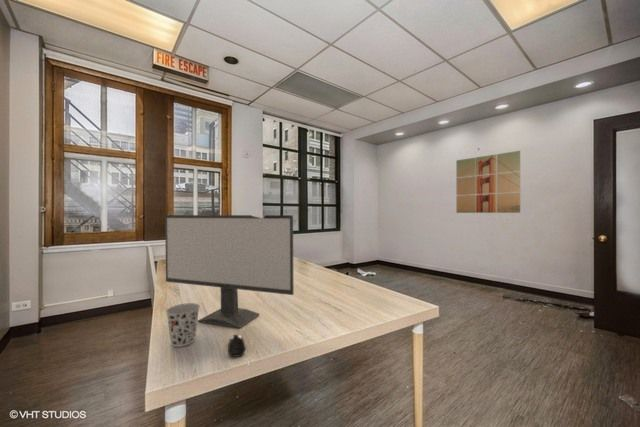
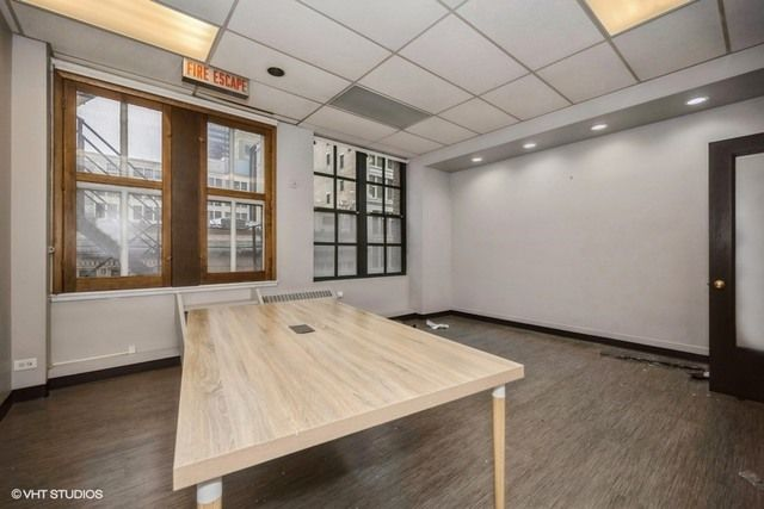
- computer mouse [227,333,246,358]
- computer monitor [164,214,295,329]
- wall art [455,150,521,214]
- cup [165,302,201,348]
